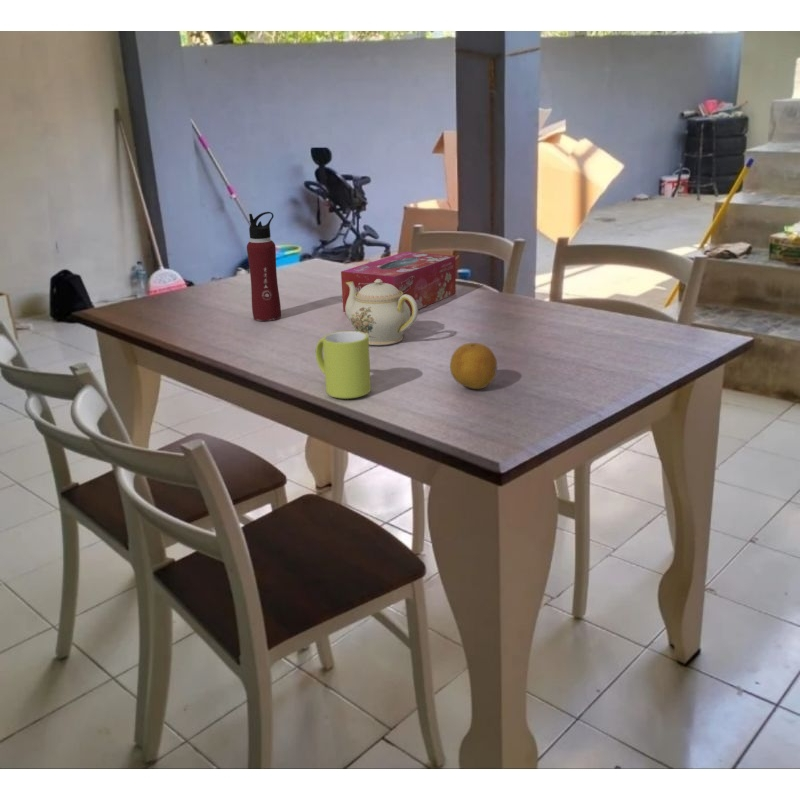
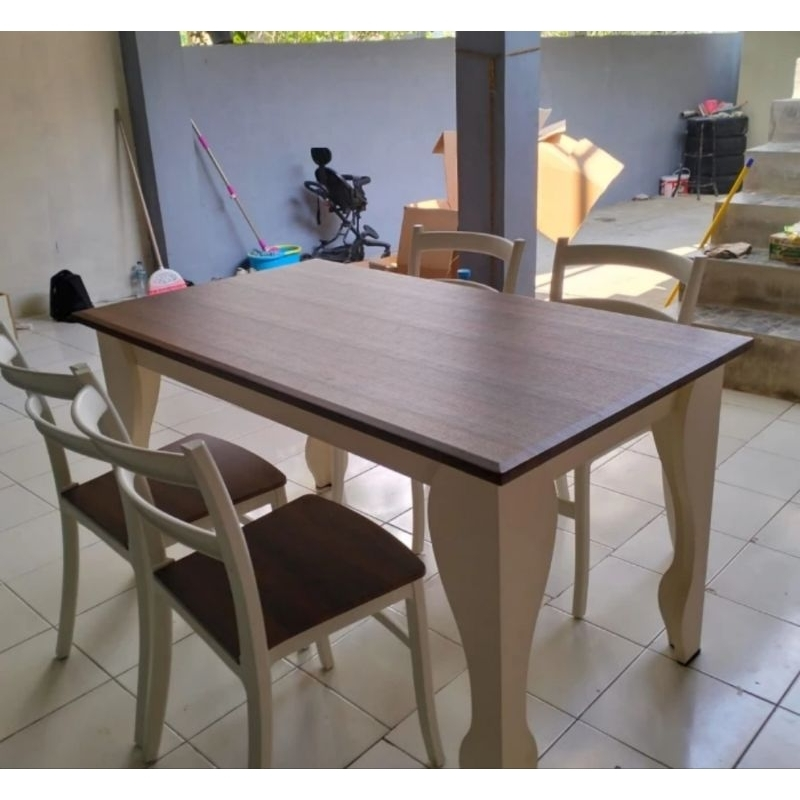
- mug [315,330,372,400]
- water bottle [246,211,282,322]
- fruit [449,342,498,390]
- teapot [345,279,419,346]
- tissue box [340,251,457,313]
